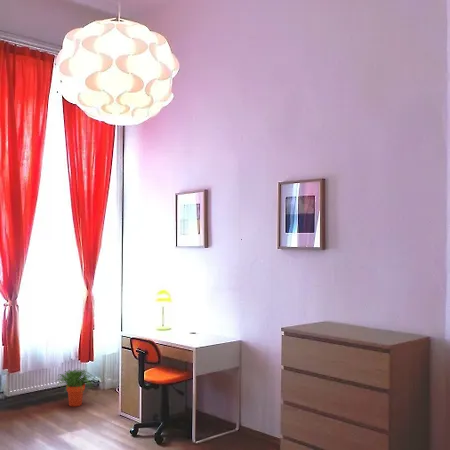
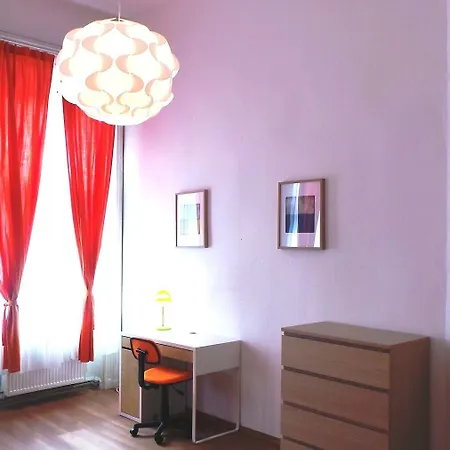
- potted plant [55,367,98,408]
